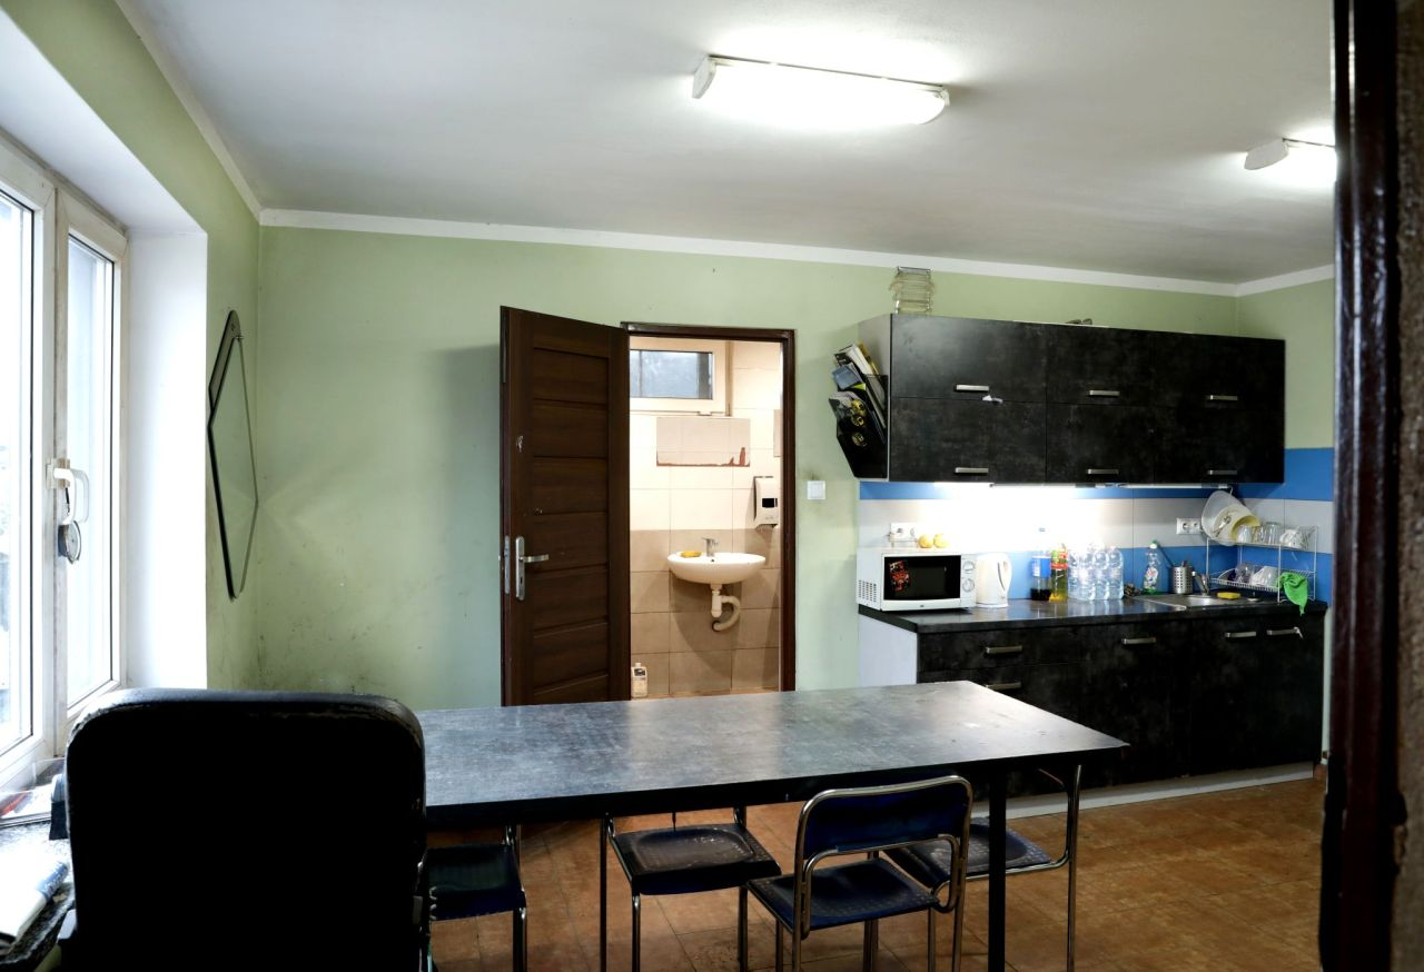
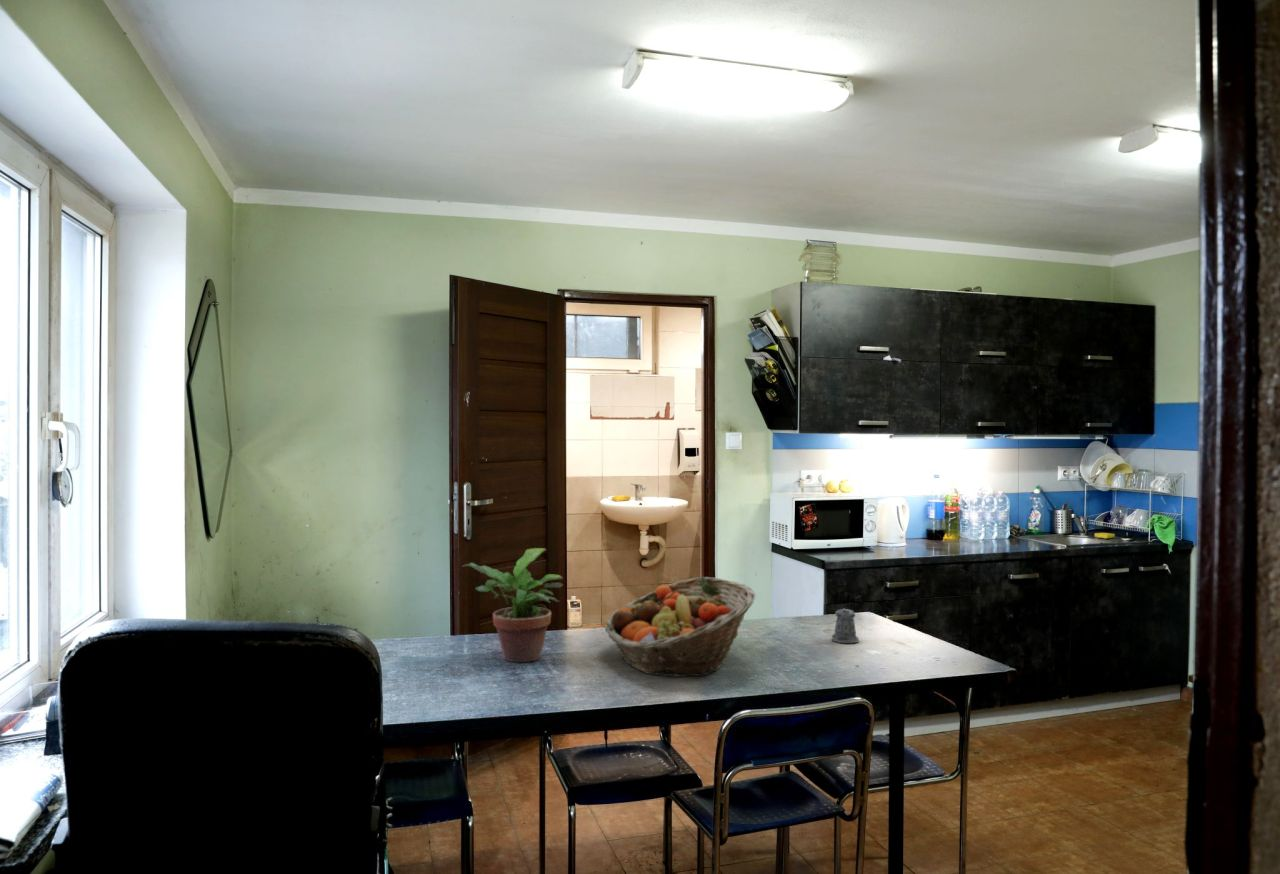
+ fruit basket [604,576,757,678]
+ pepper shaker [831,607,860,644]
+ potted plant [461,547,564,663]
